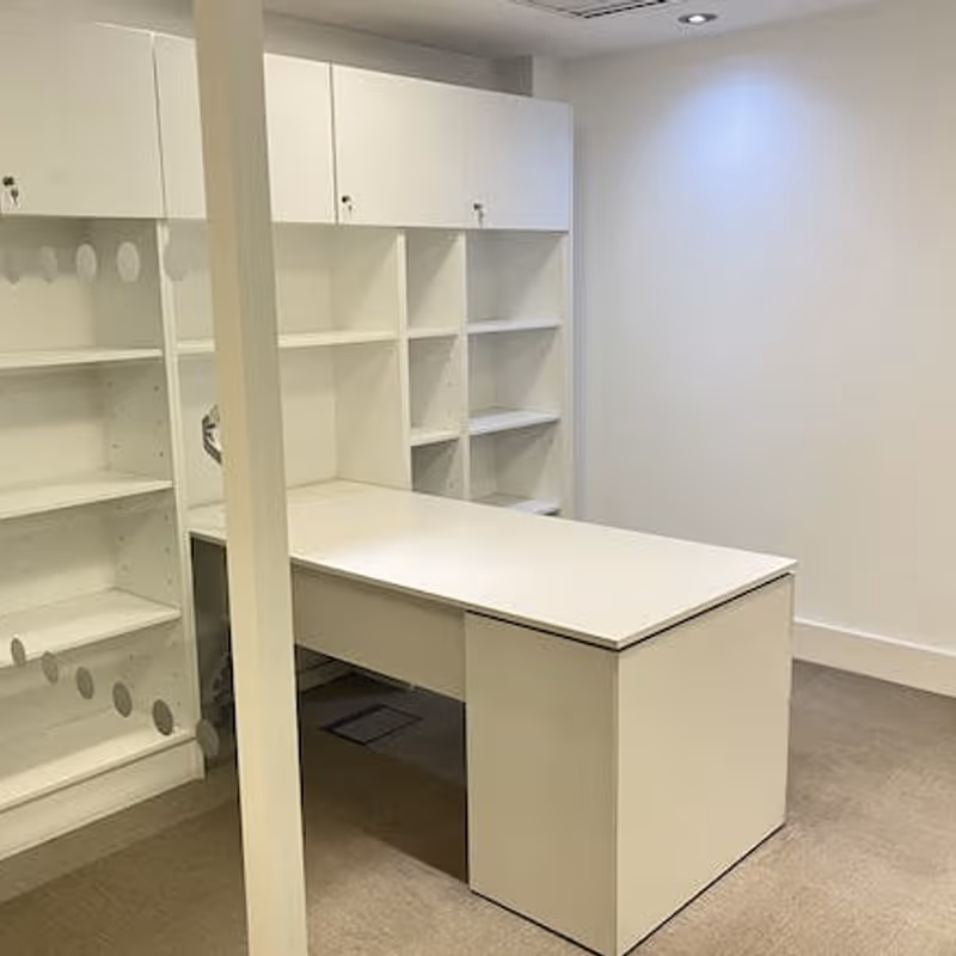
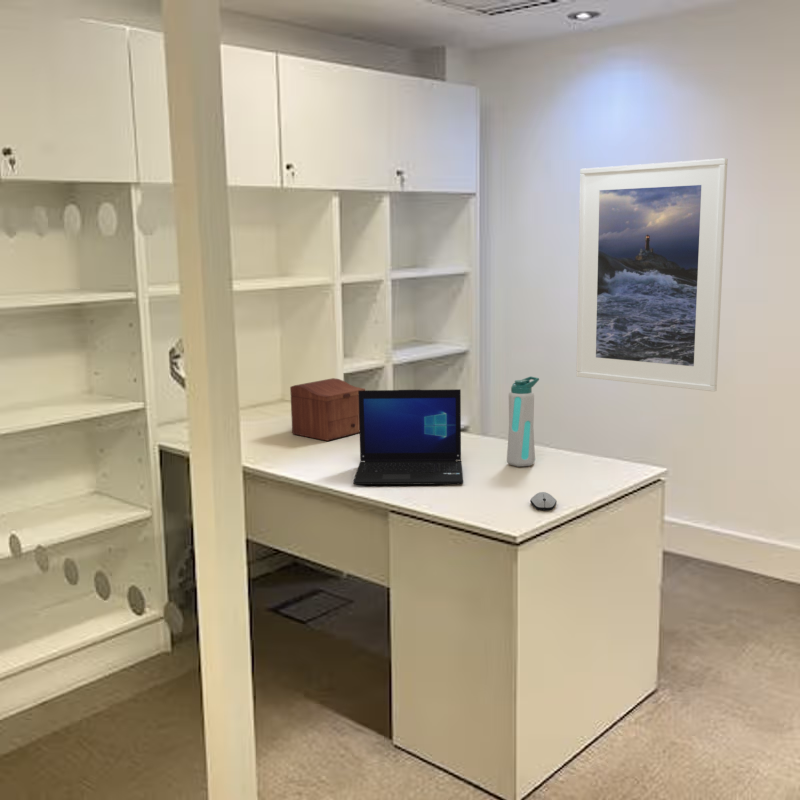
+ sewing box [289,377,366,442]
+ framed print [576,157,728,392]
+ computer mouse [529,491,558,512]
+ water bottle [506,375,540,468]
+ laptop [352,388,464,486]
